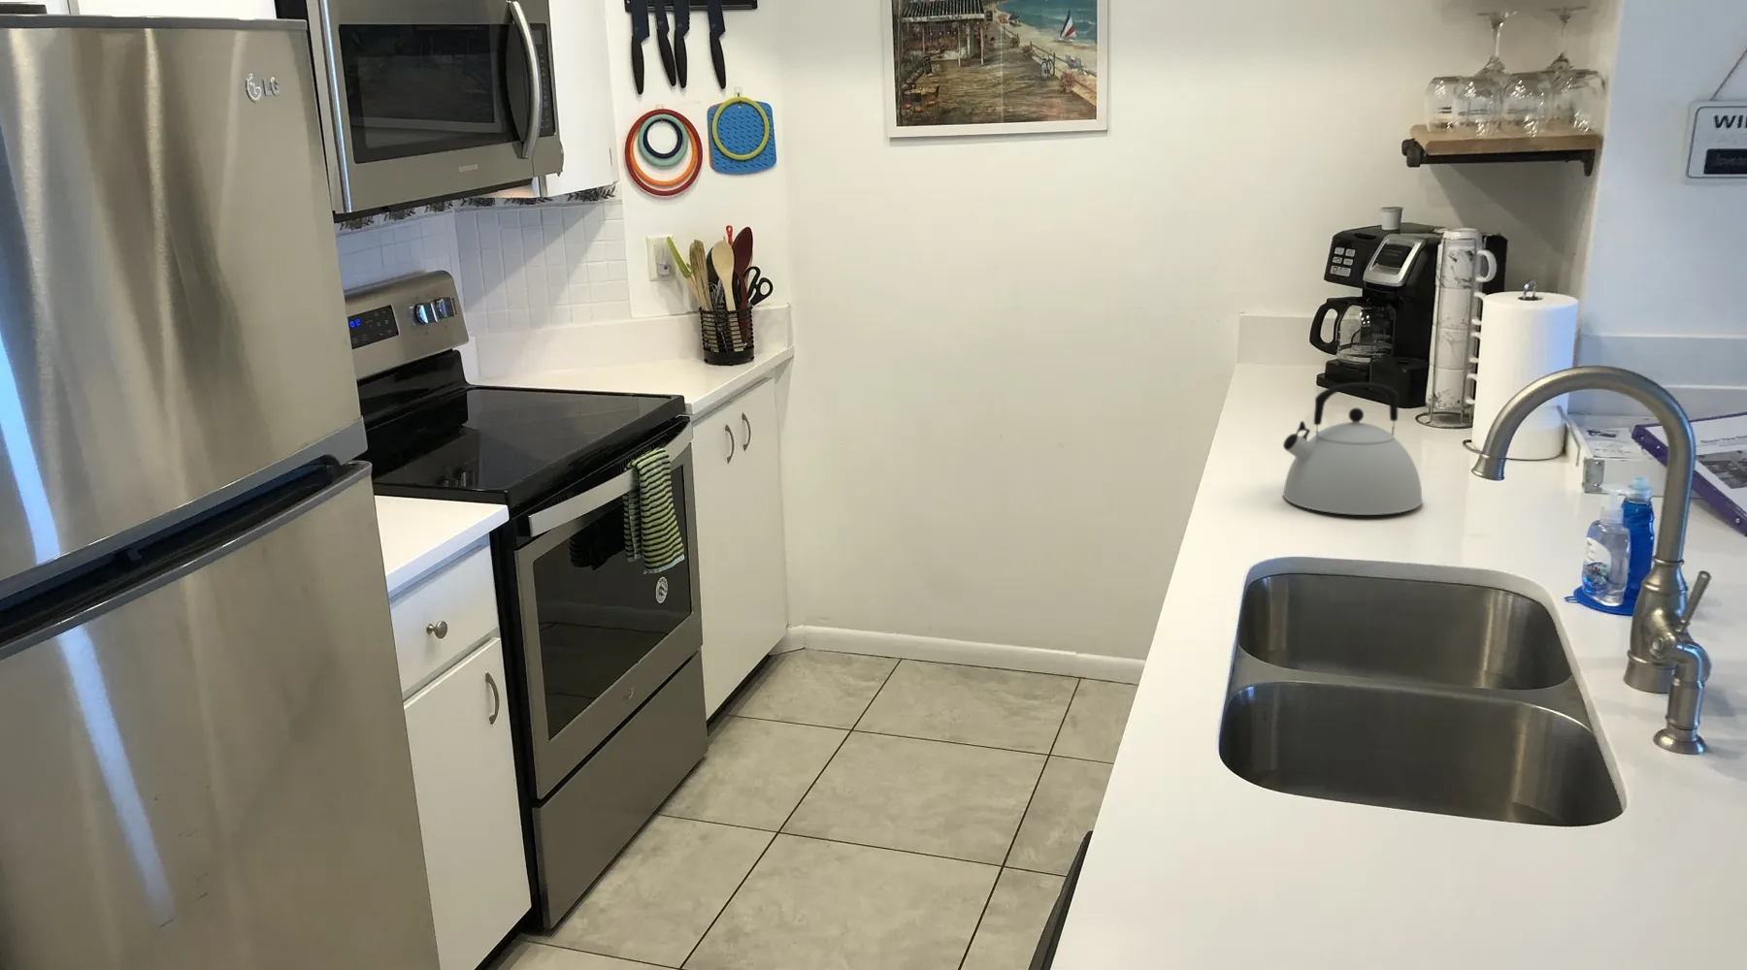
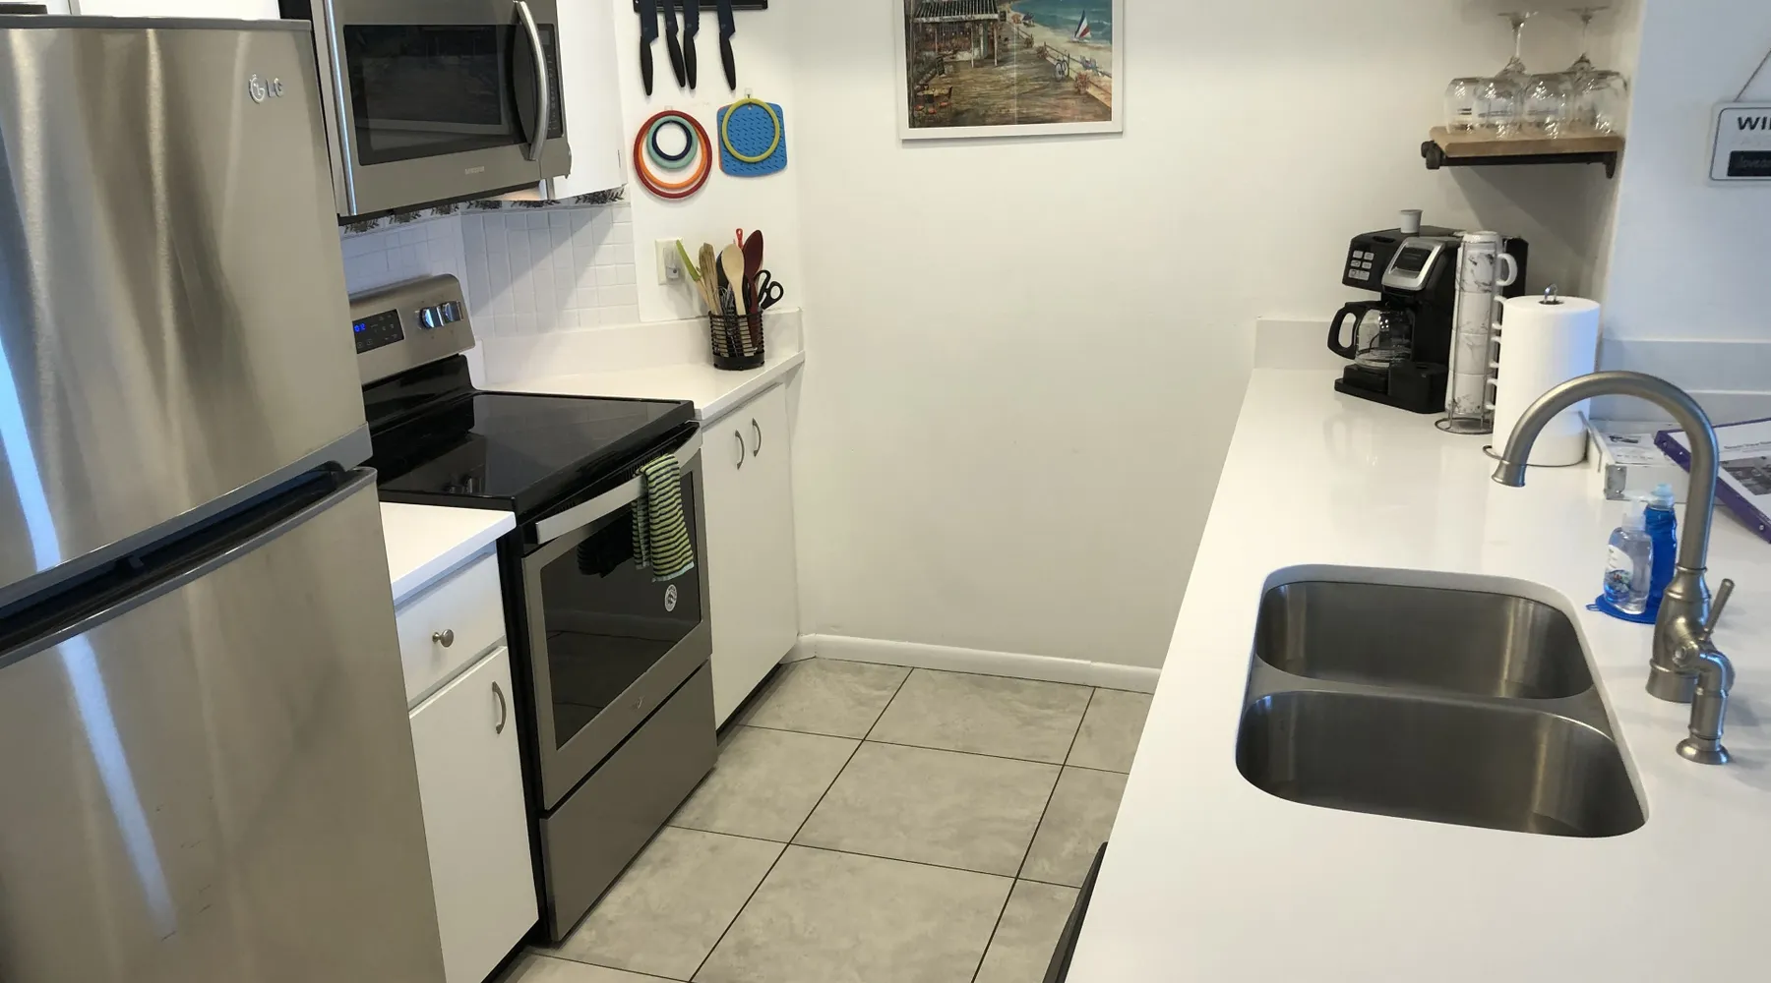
- kettle [1282,381,1424,516]
